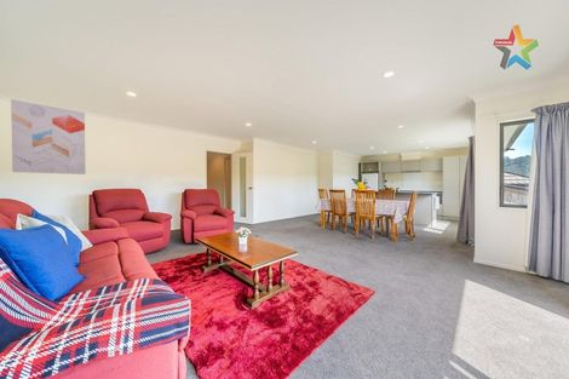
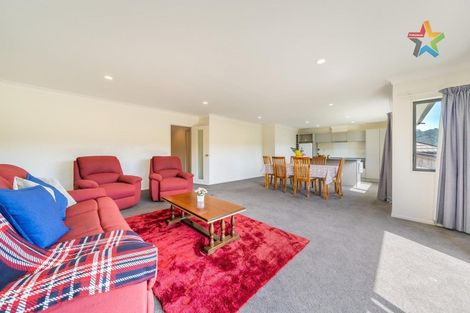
- wall art [10,98,87,176]
